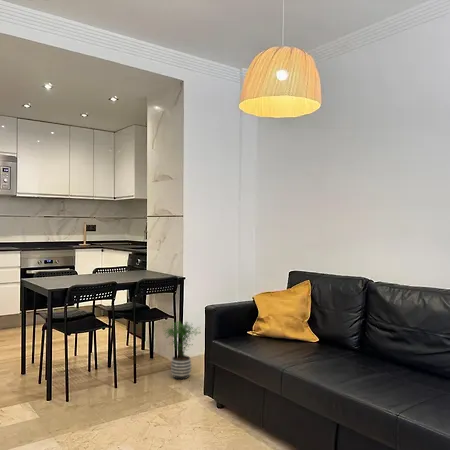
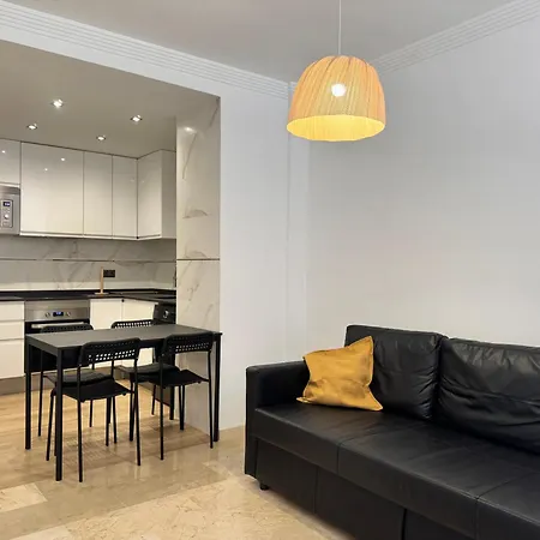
- potted plant [162,320,201,380]
